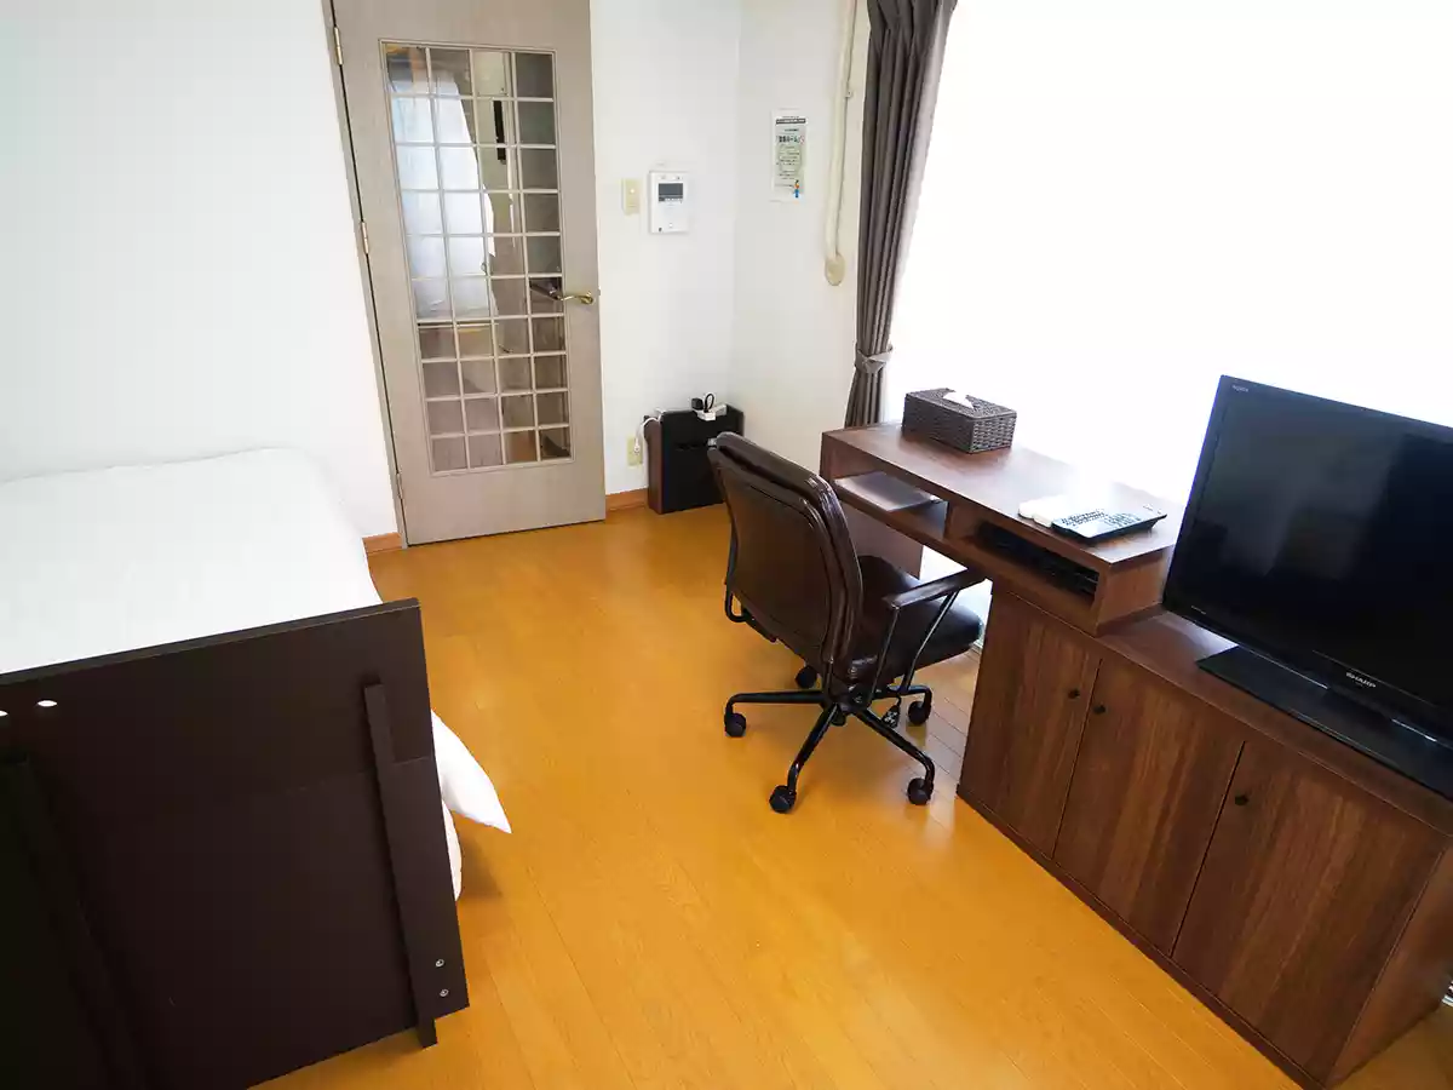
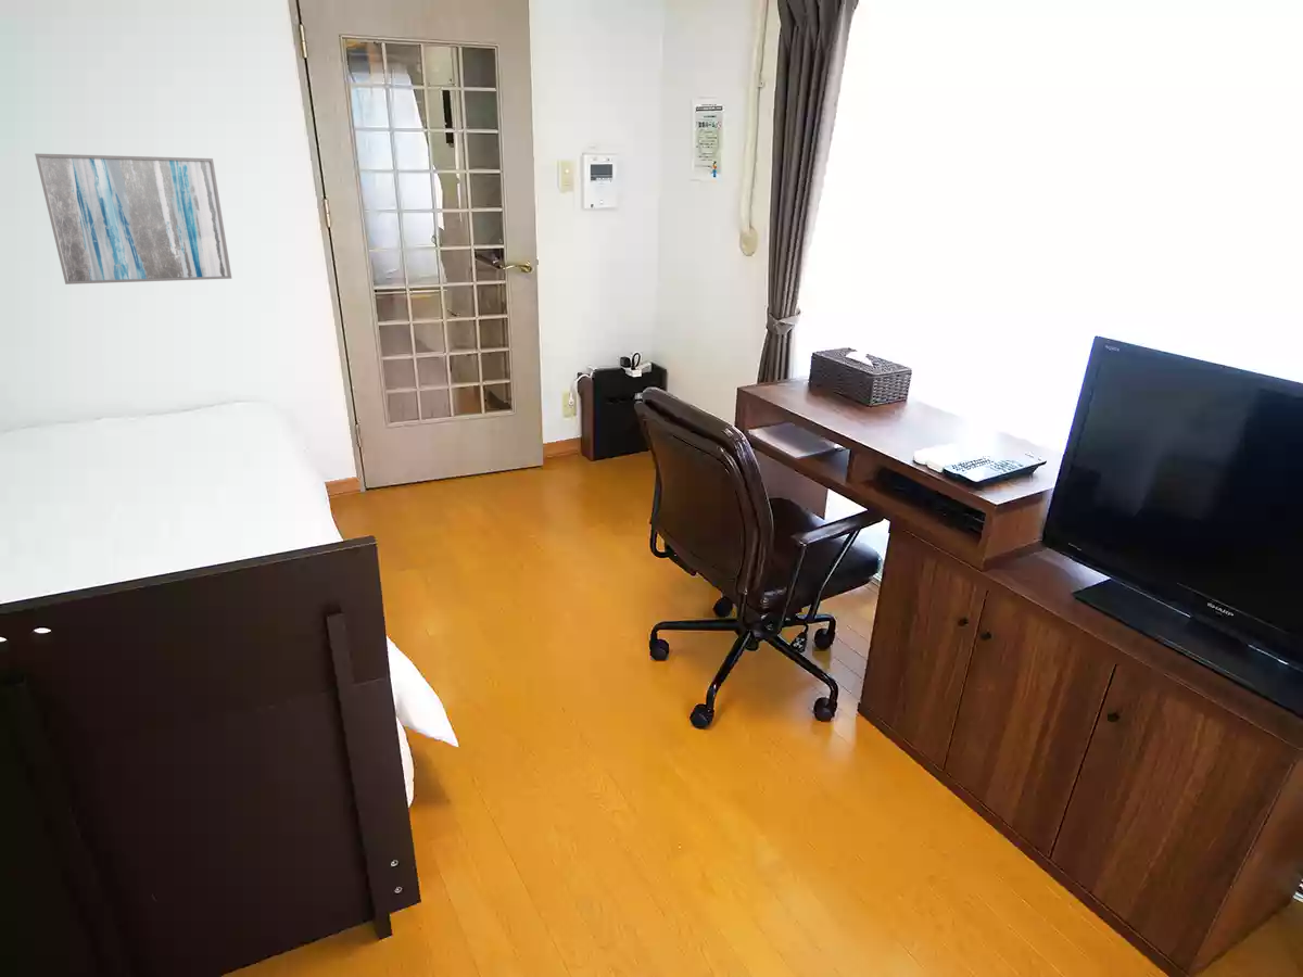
+ wall art [34,153,232,286]
